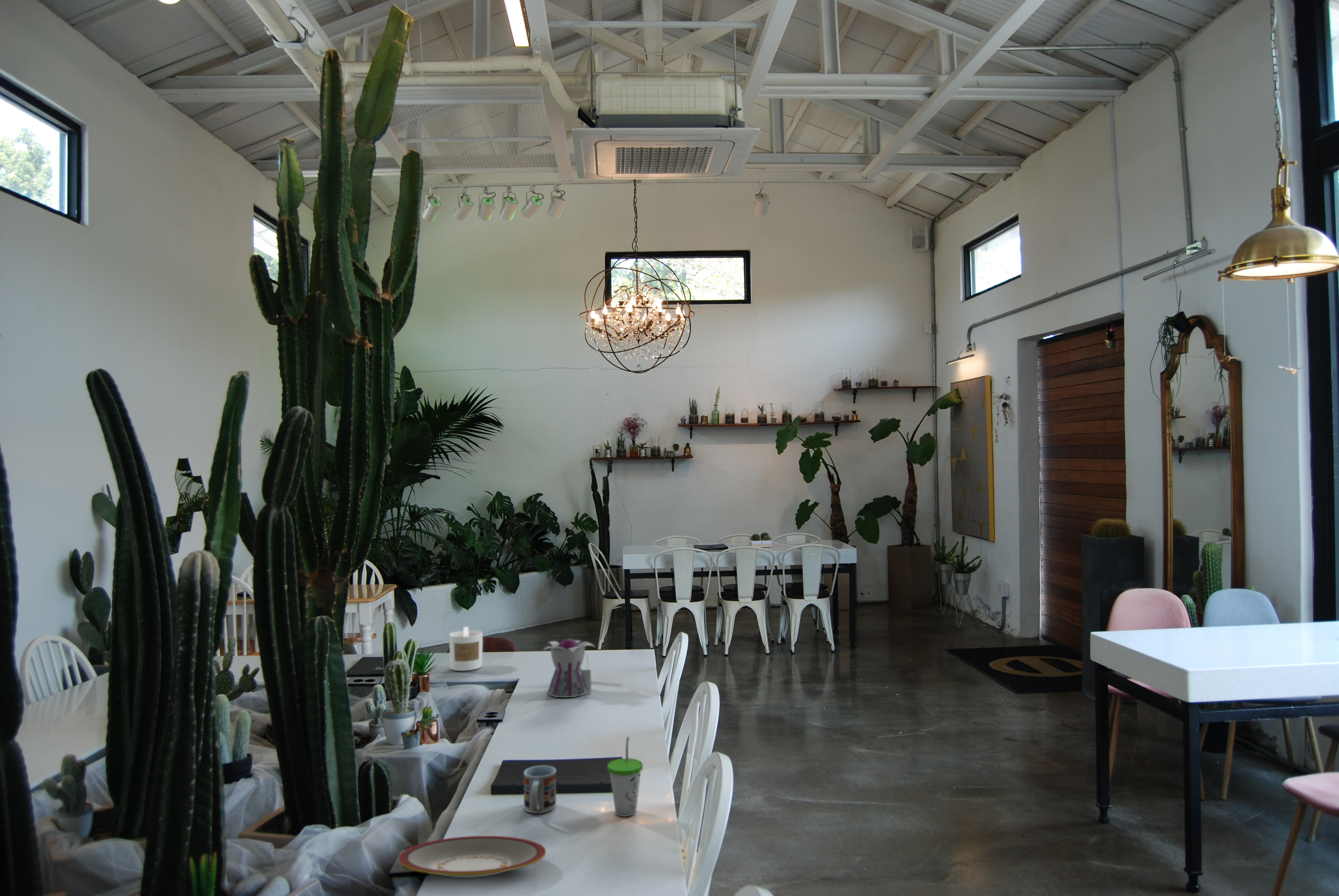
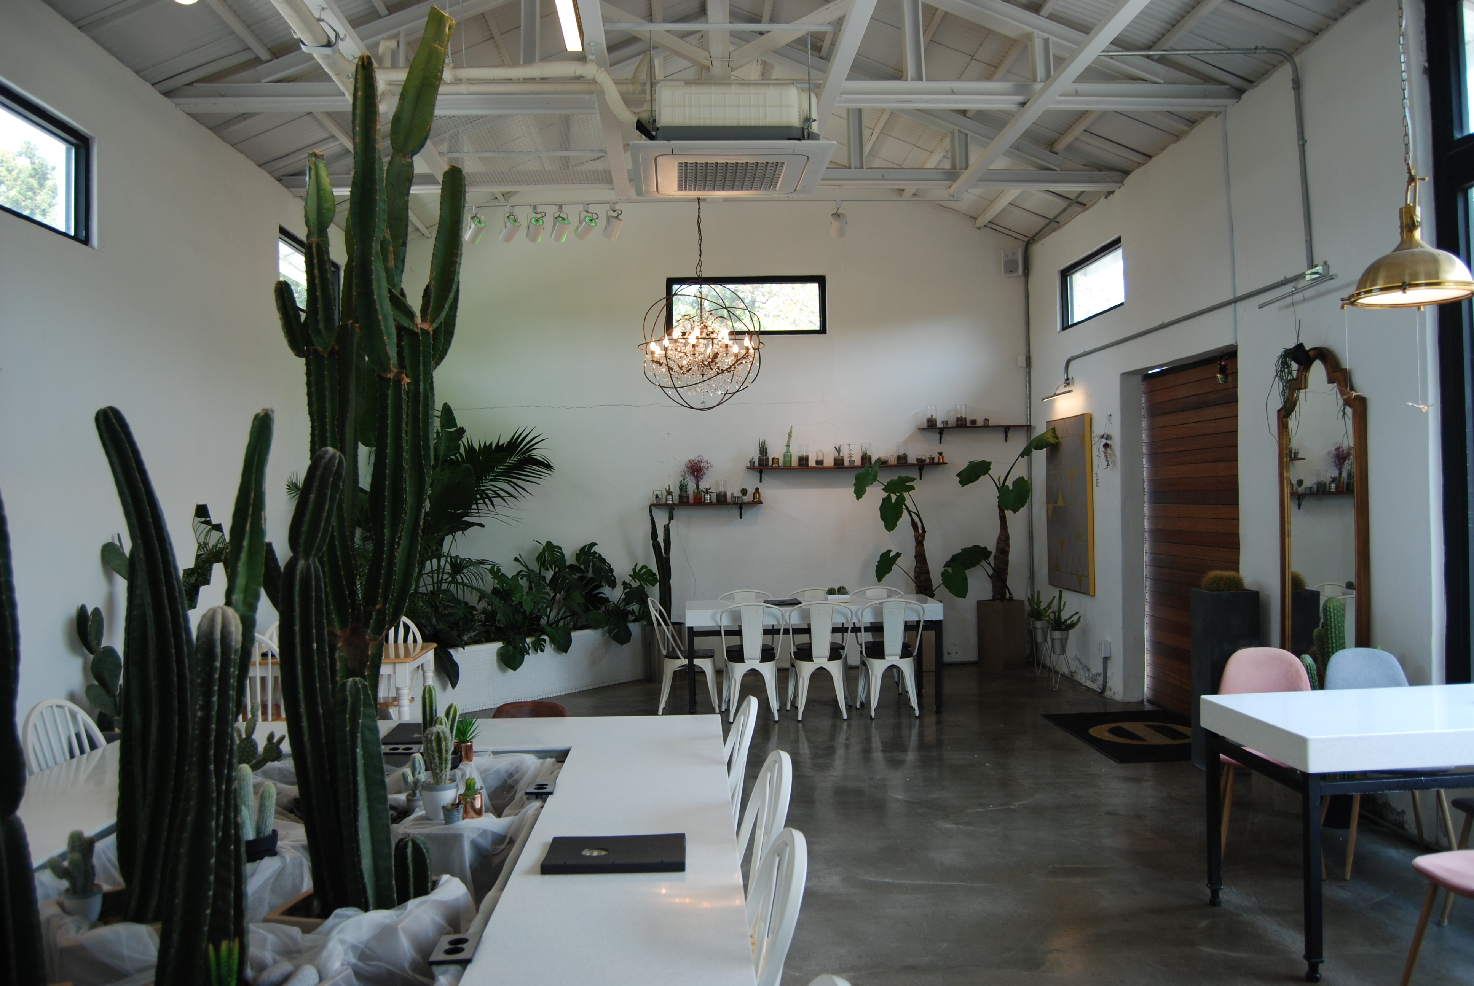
- teapot [542,638,596,698]
- cup [607,736,643,817]
- candle [449,626,483,671]
- cup [523,765,557,814]
- plate [398,836,546,878]
